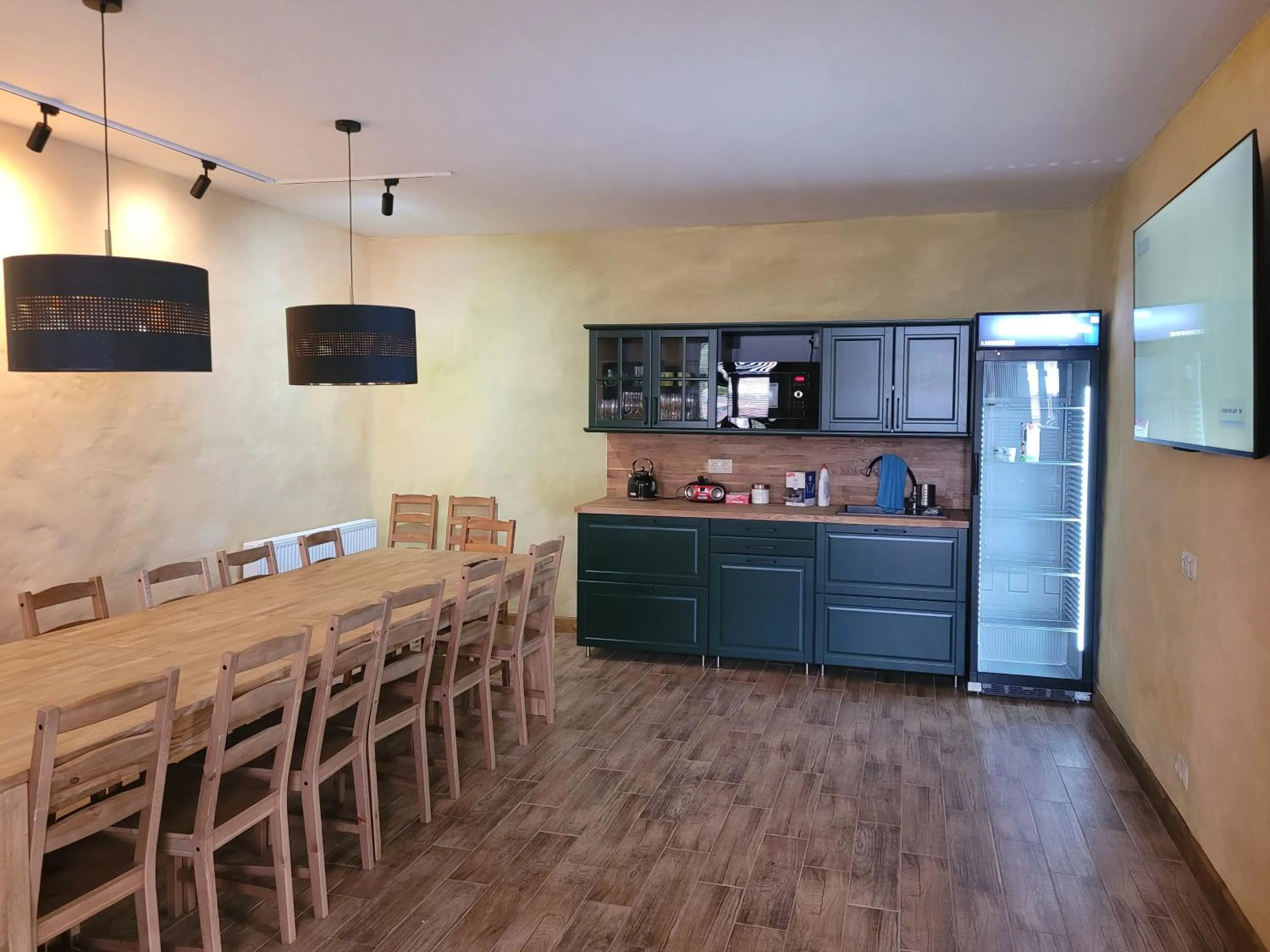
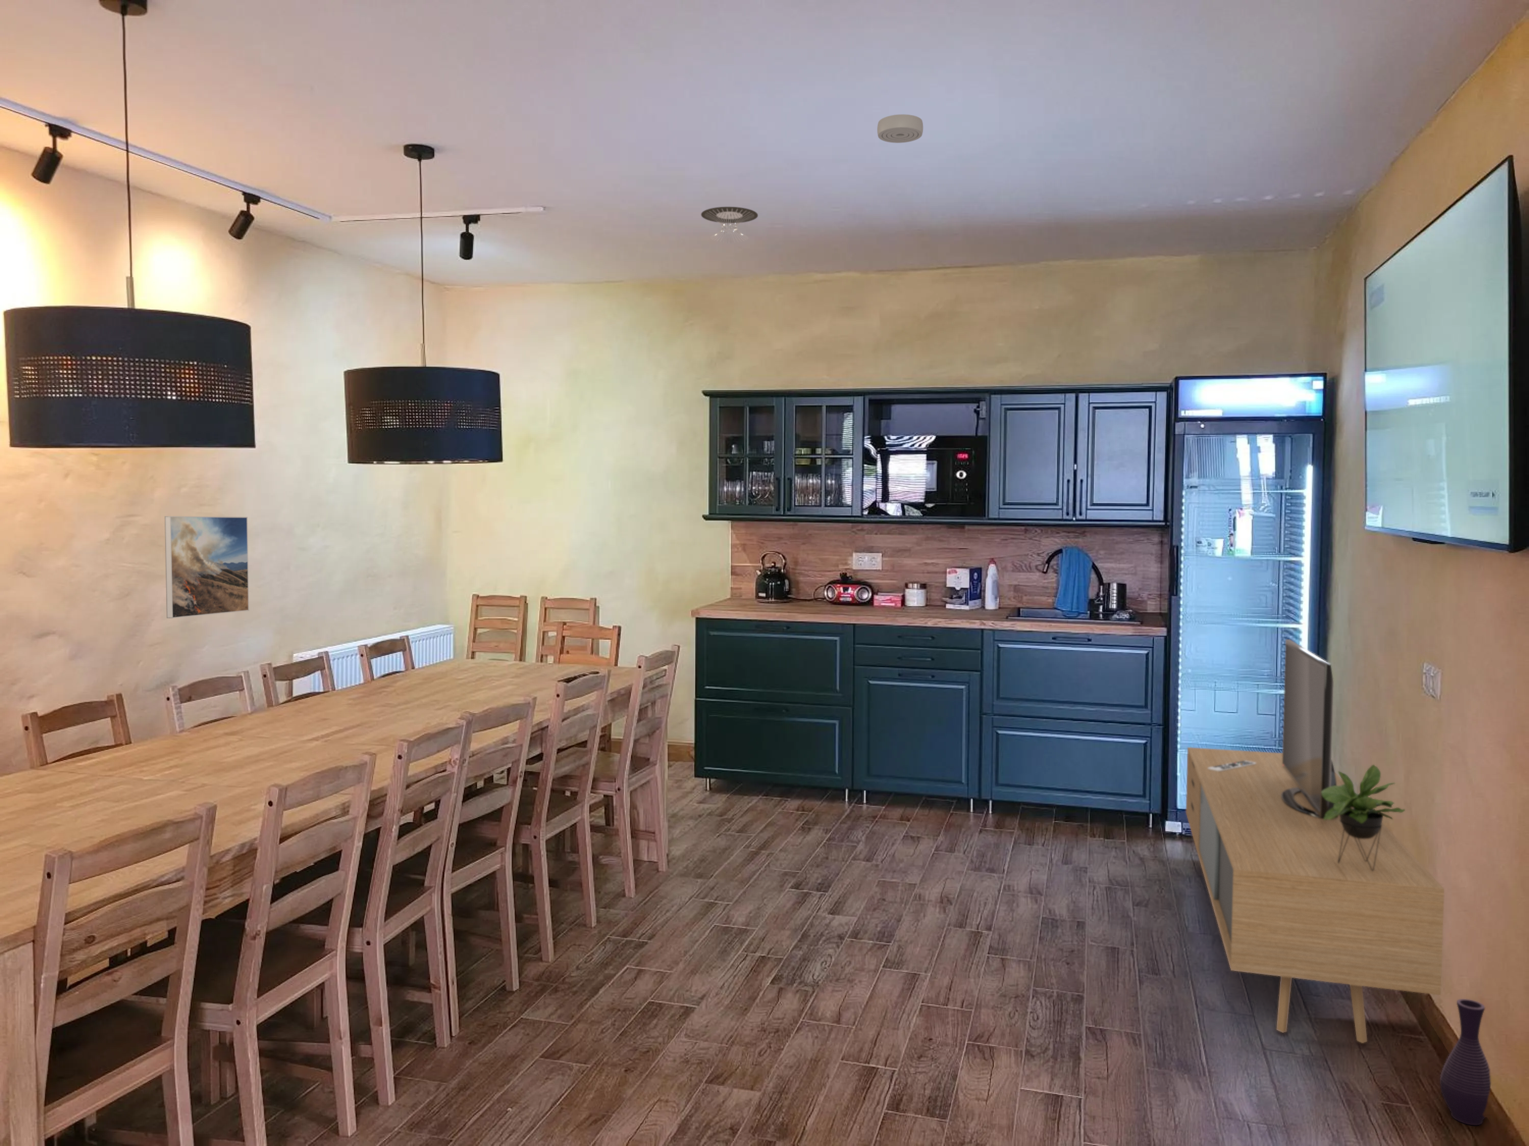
+ media console [1186,639,1445,1044]
+ recessed light [701,206,758,244]
+ smoke detector [876,114,923,143]
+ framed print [164,515,249,619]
+ vase [1439,998,1492,1126]
